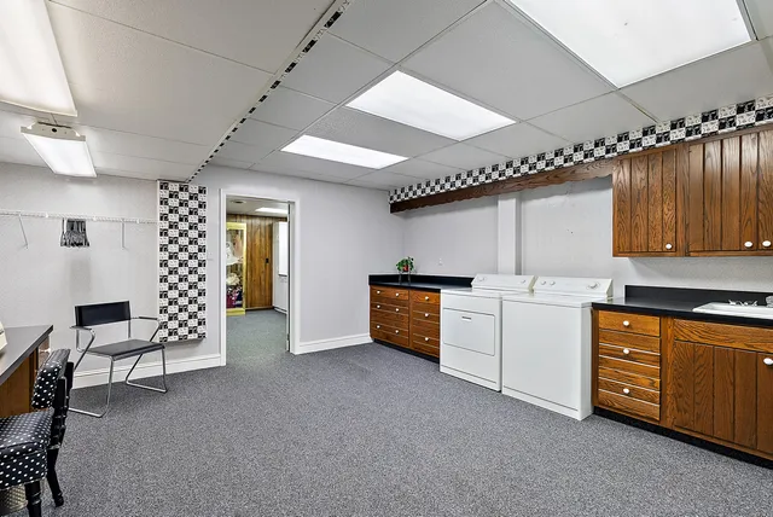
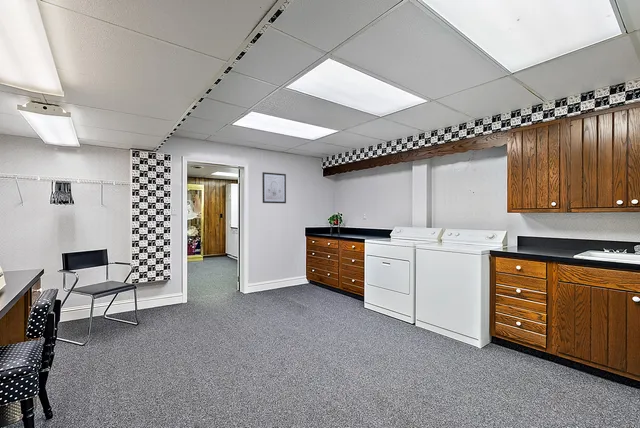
+ wall art [261,171,287,204]
